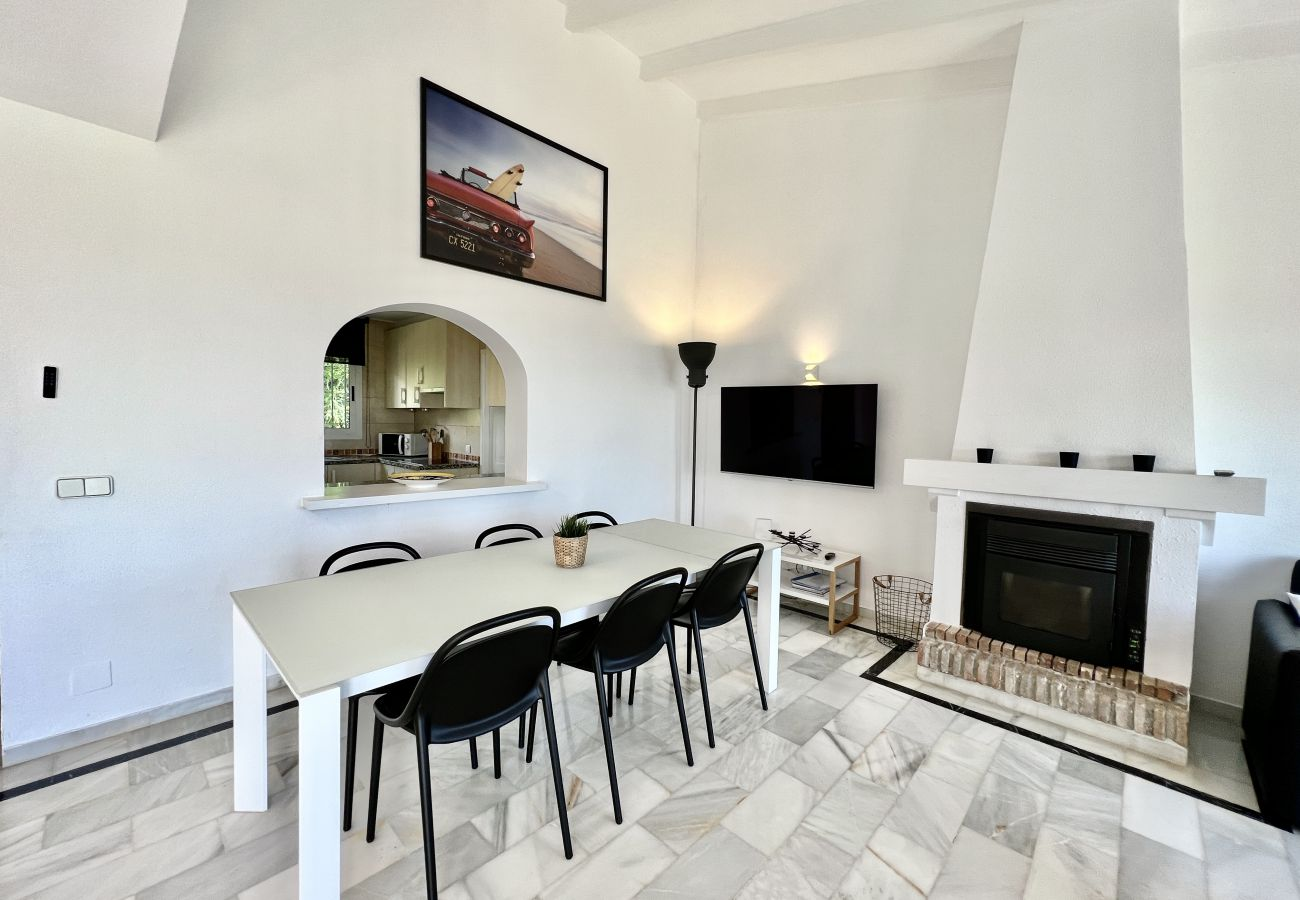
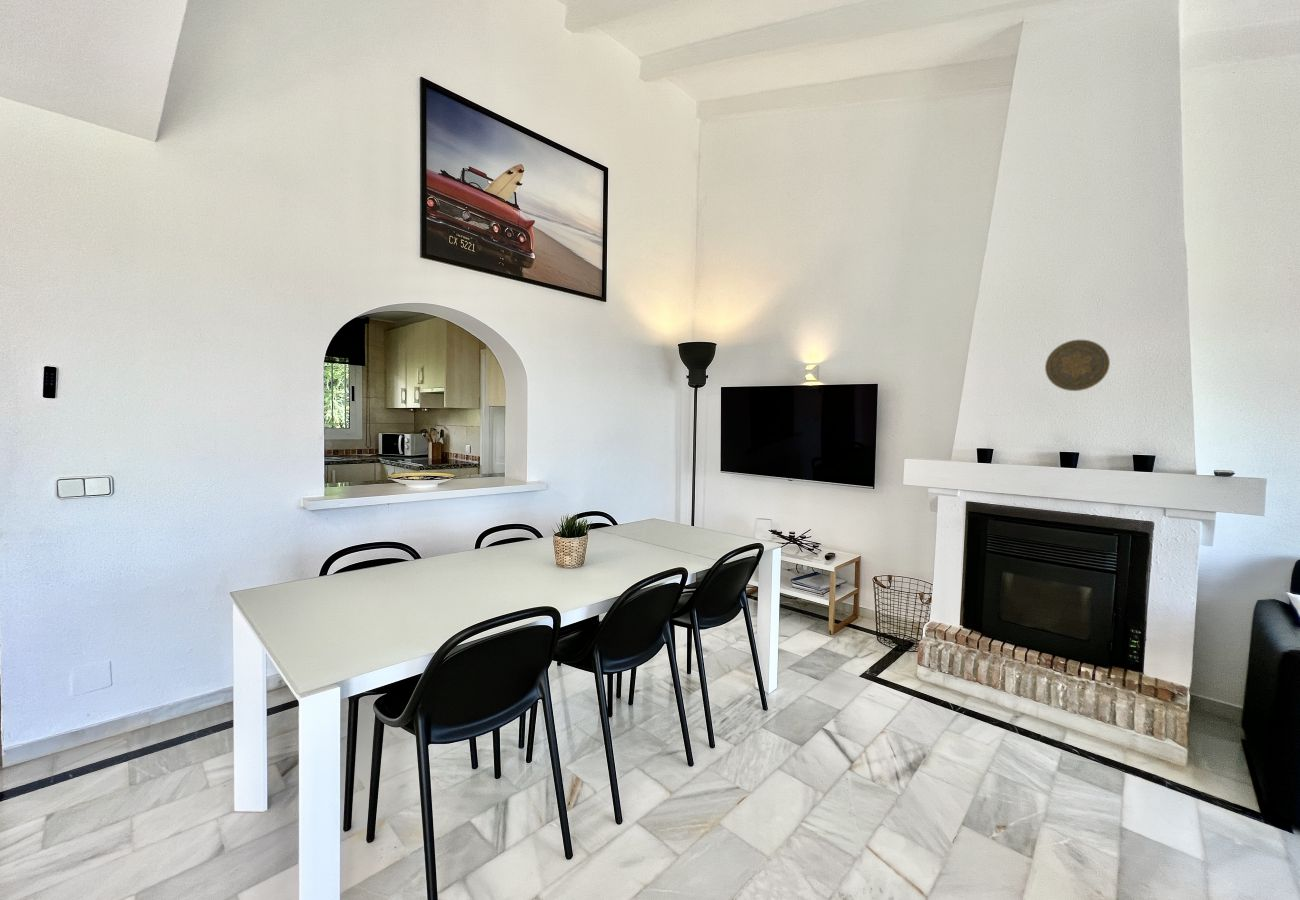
+ decorative plate [1044,339,1111,392]
